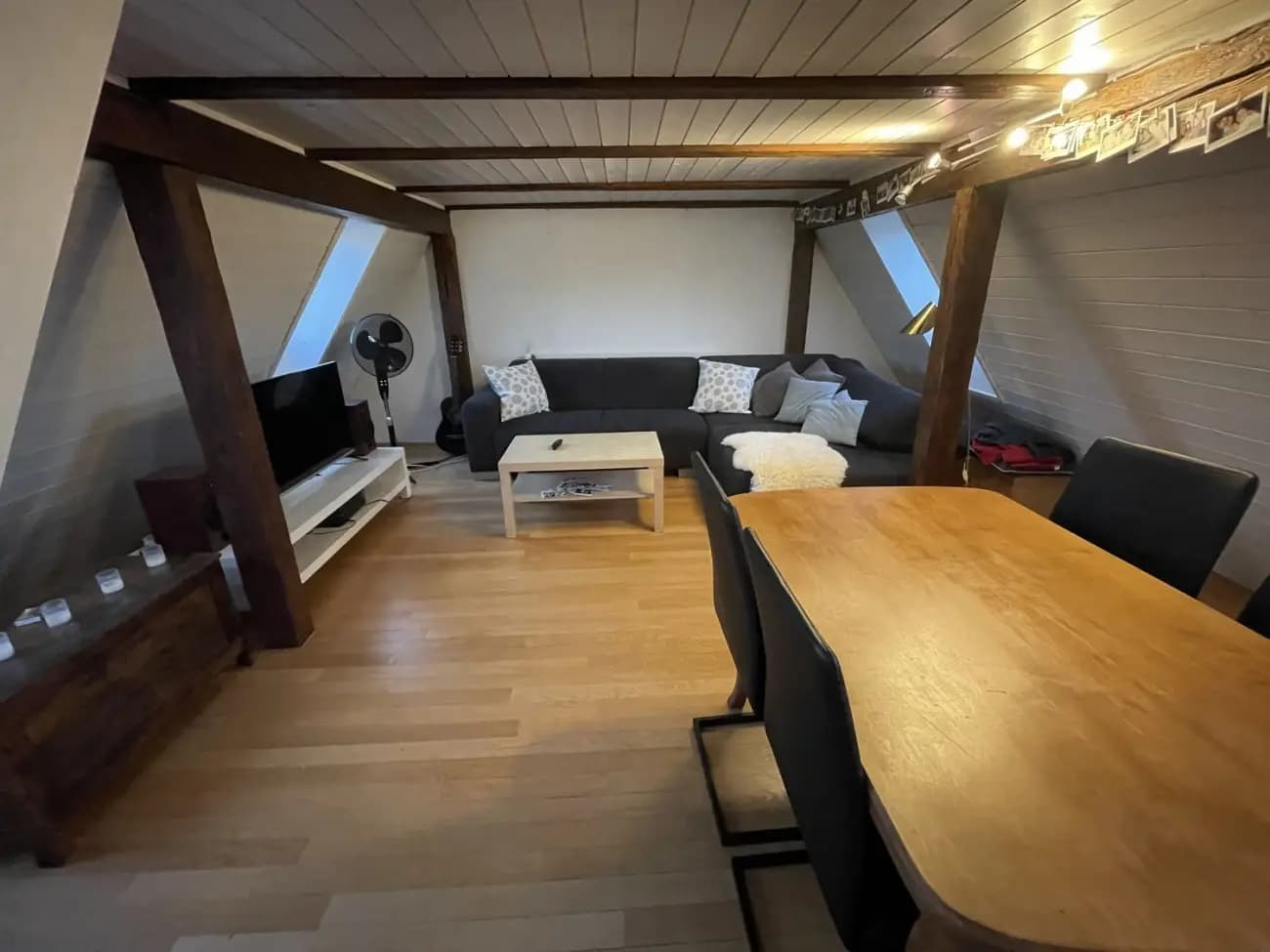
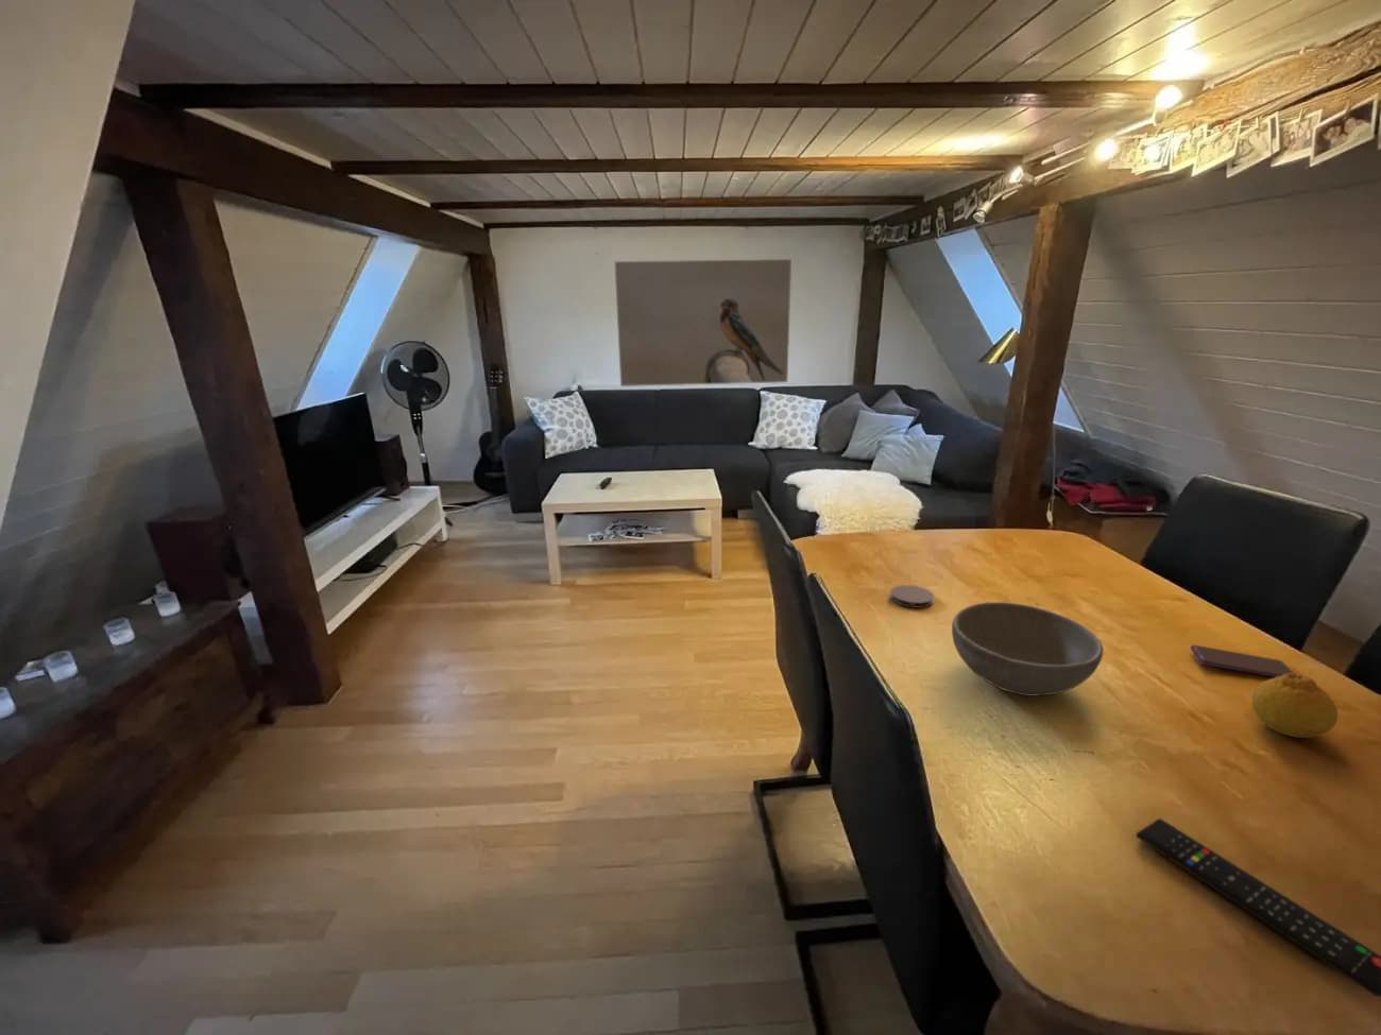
+ bowl [950,601,1105,698]
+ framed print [613,258,793,387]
+ smartphone [1190,645,1294,678]
+ remote control [1135,818,1381,998]
+ coaster [889,584,935,609]
+ fruit [1252,672,1340,739]
